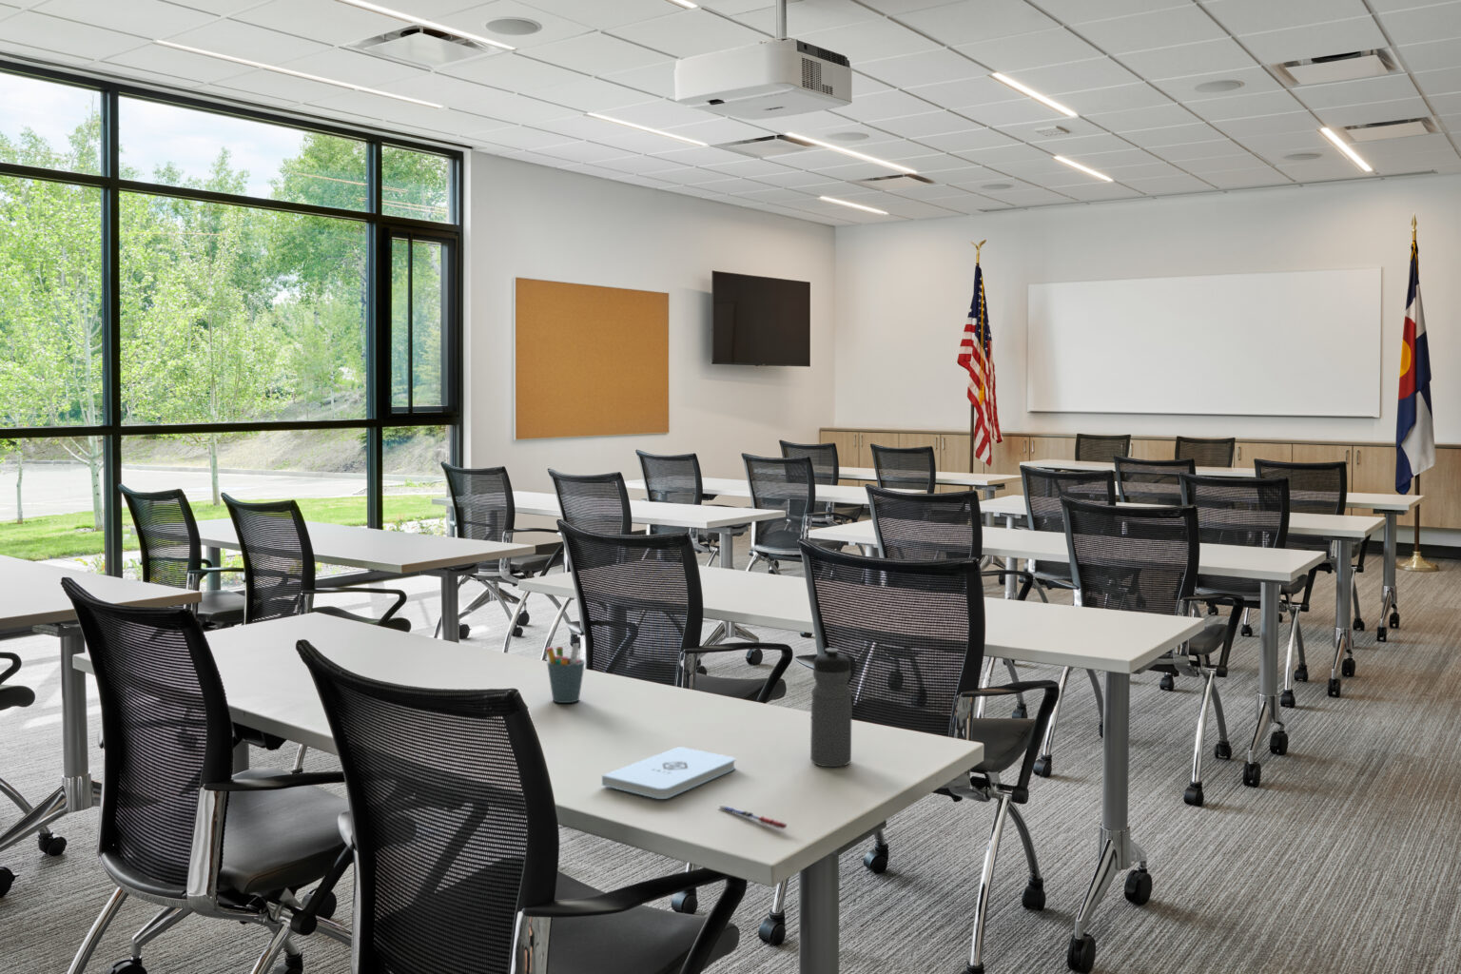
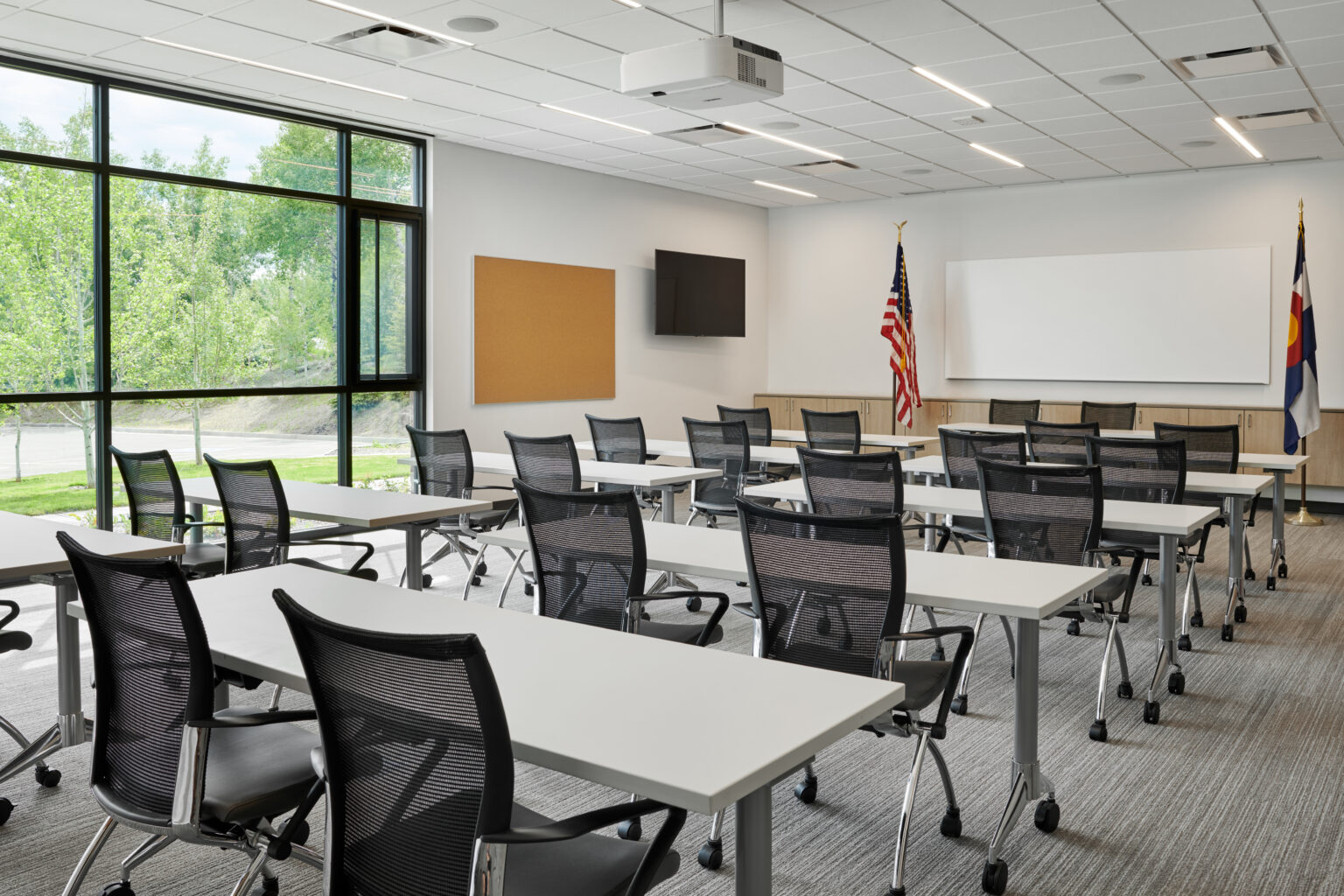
- notepad [601,746,736,800]
- water bottle [810,647,853,767]
- pen [720,804,788,829]
- pen holder [545,642,586,704]
